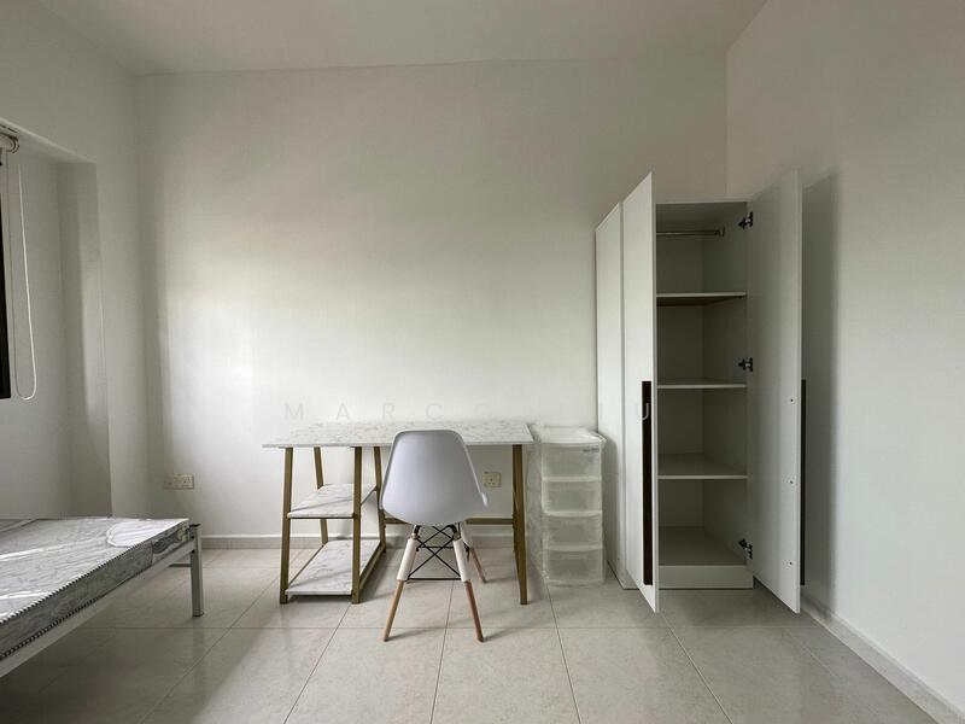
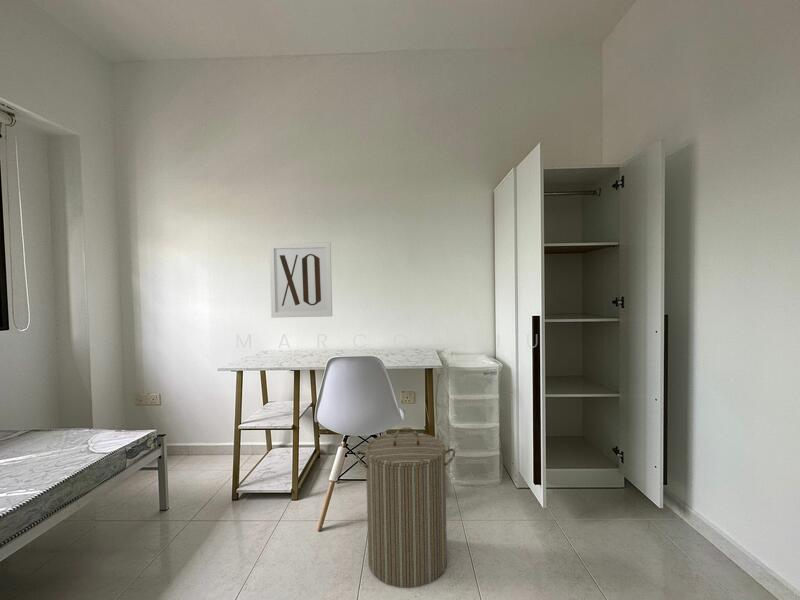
+ wall art [268,241,333,319]
+ laundry hamper [355,426,456,589]
